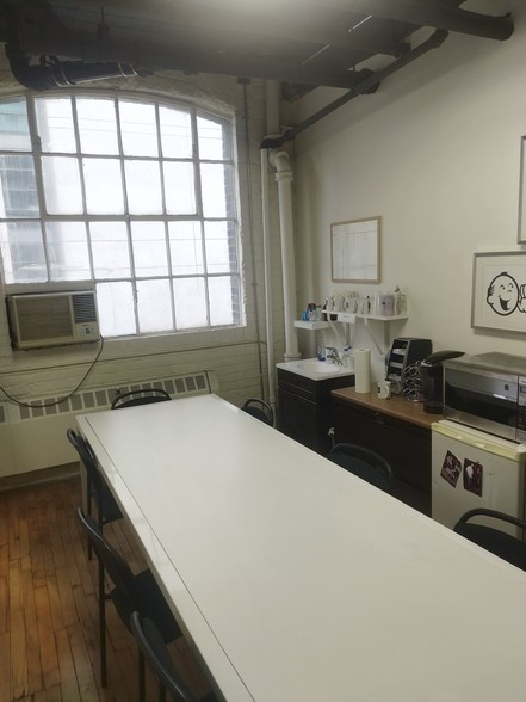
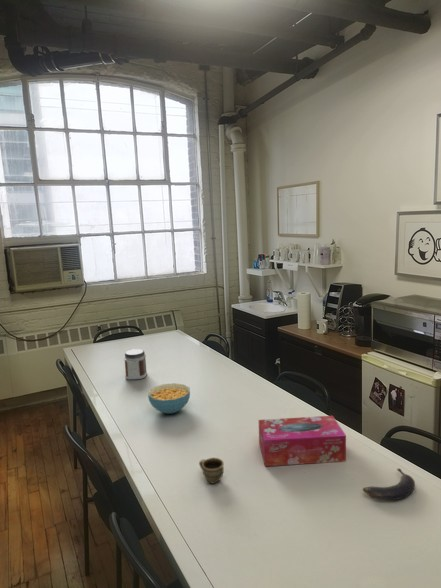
+ cereal bowl [147,382,191,415]
+ tissue box [258,415,347,467]
+ cup [198,457,225,484]
+ jar [123,348,148,381]
+ banana [362,467,416,501]
